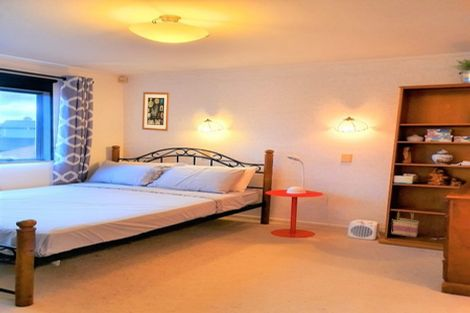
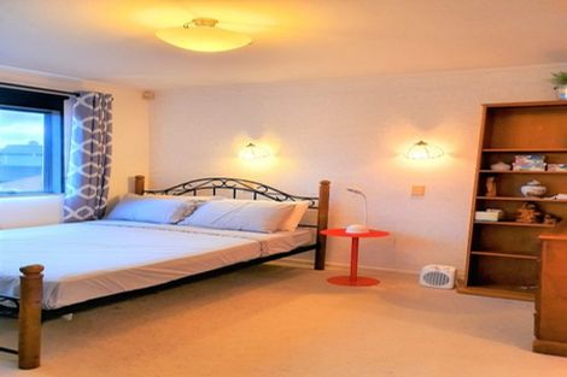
- basket [390,211,420,238]
- wall art [141,91,170,132]
